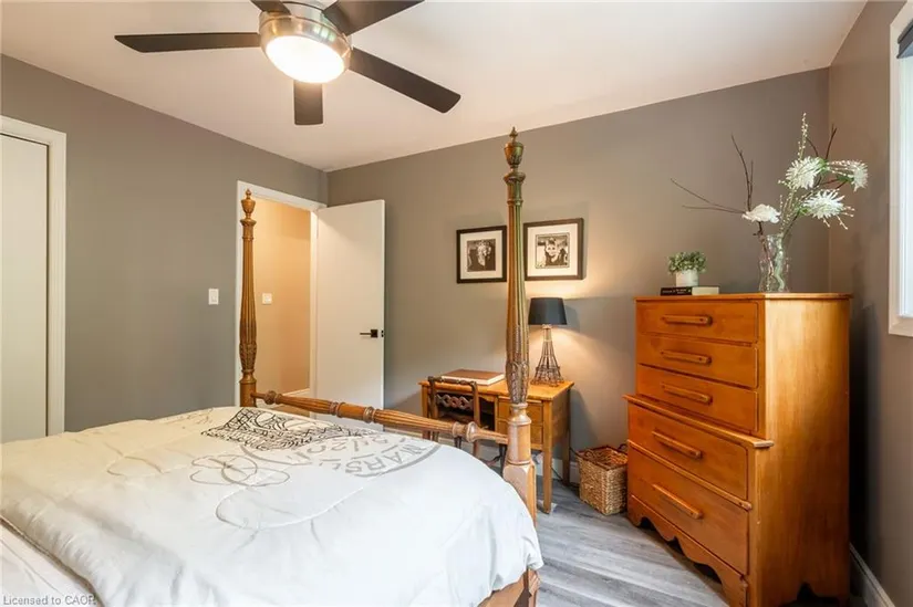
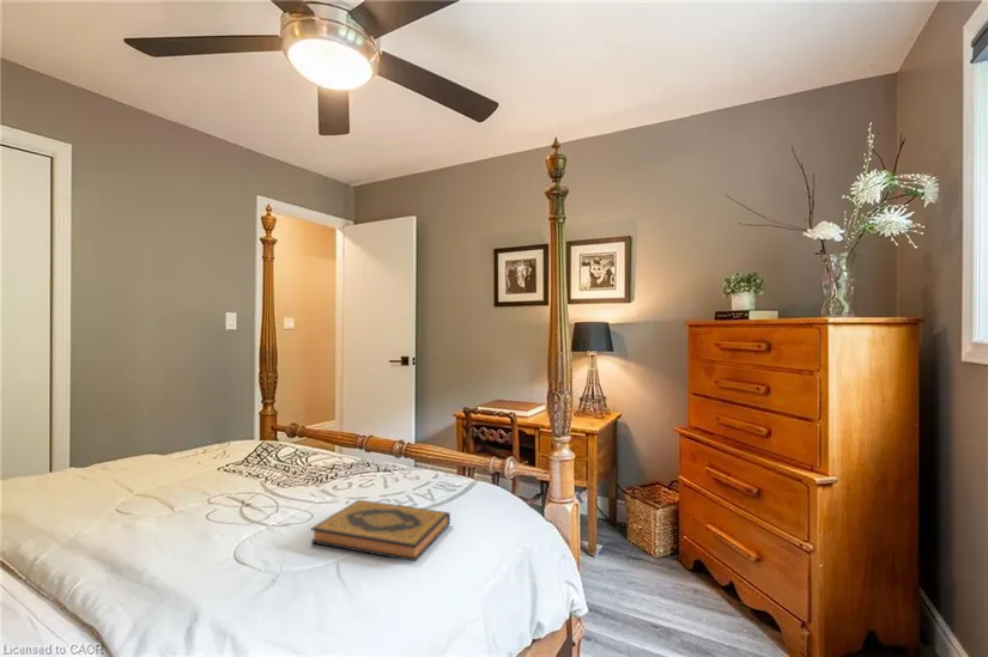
+ hardback book [310,499,451,562]
